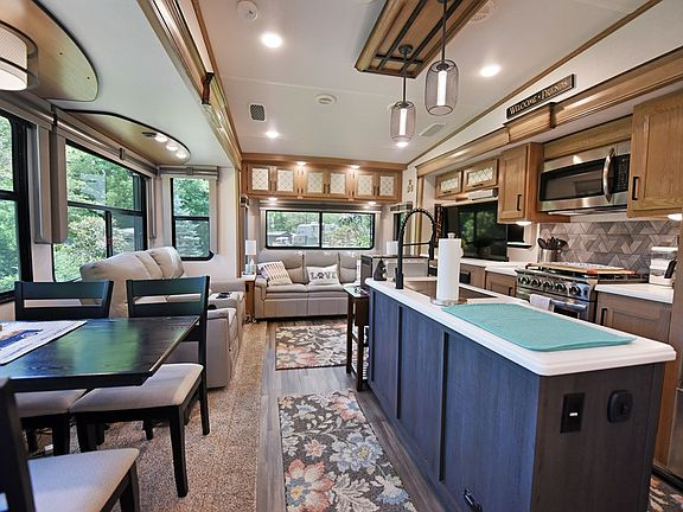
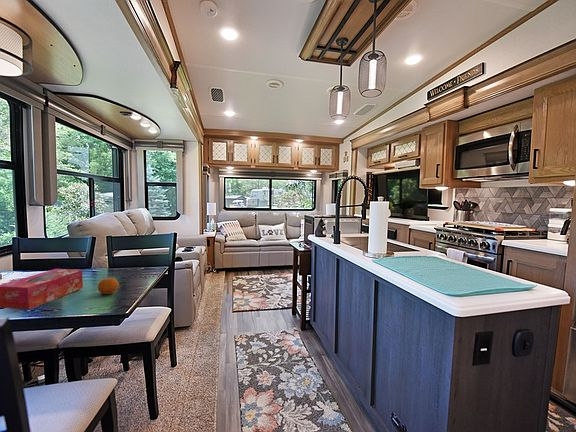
+ tissue box [0,268,84,311]
+ fruit [97,277,120,295]
